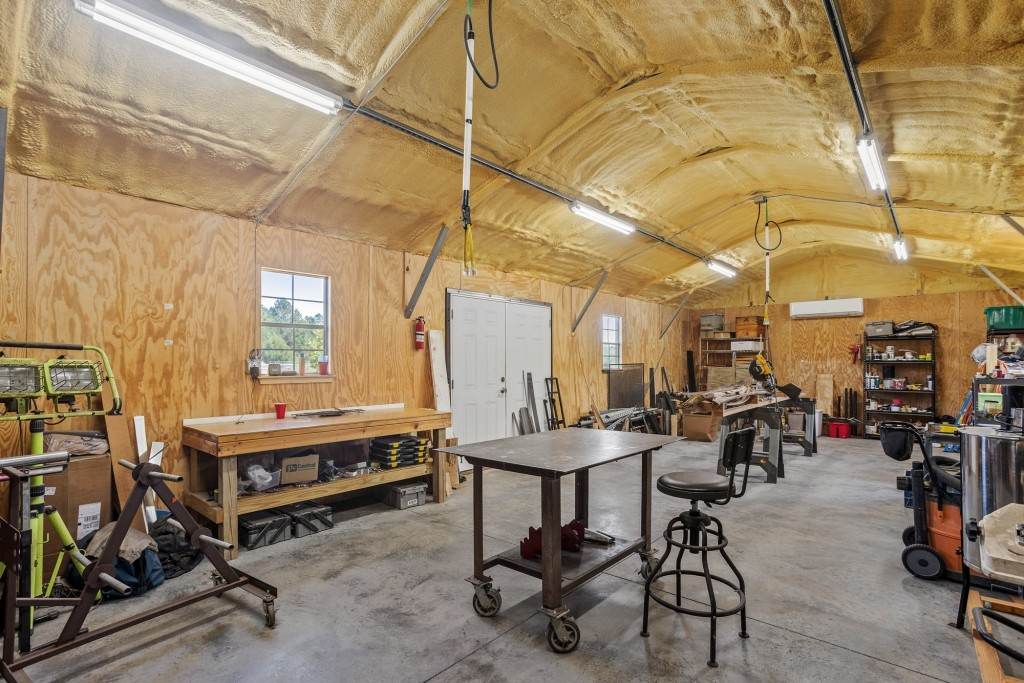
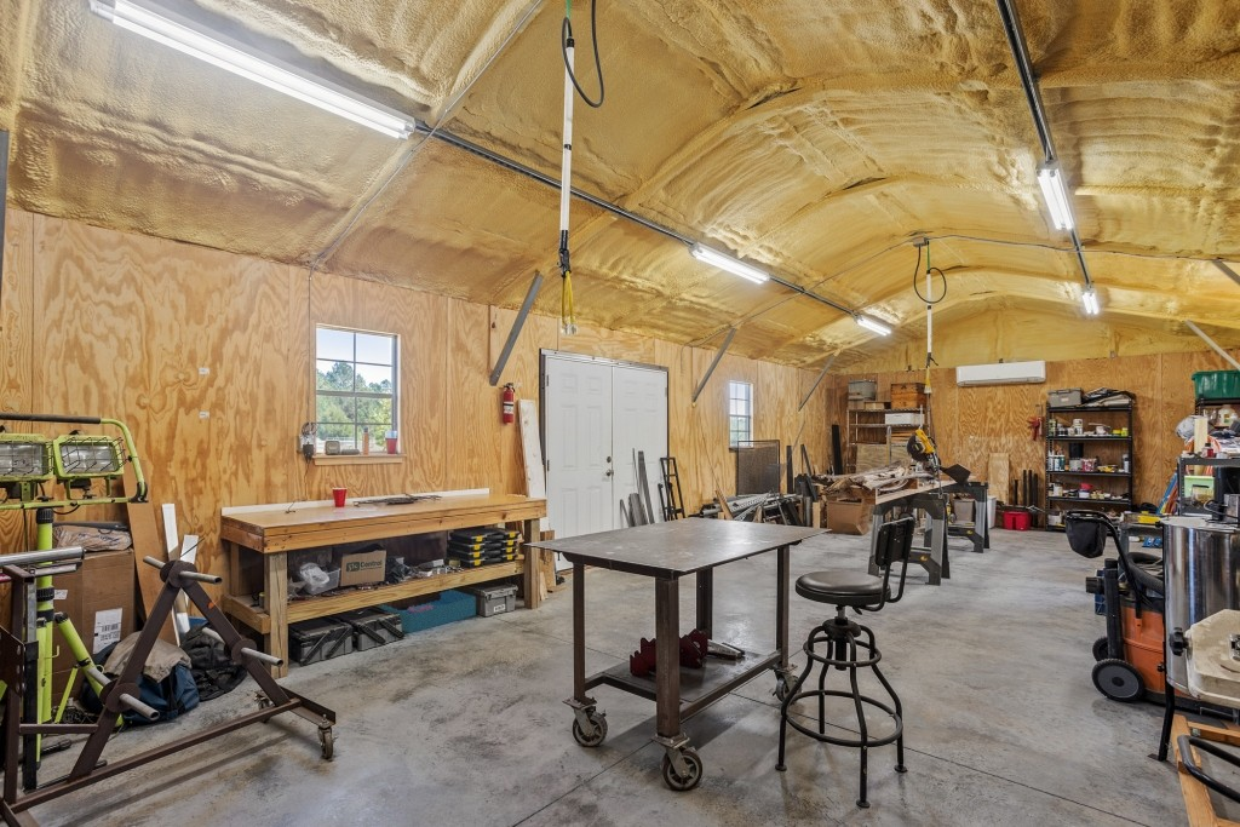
+ storage bin [378,588,477,634]
